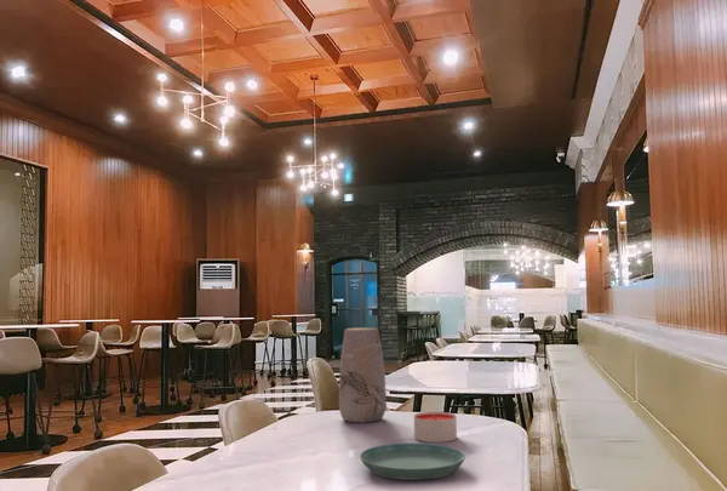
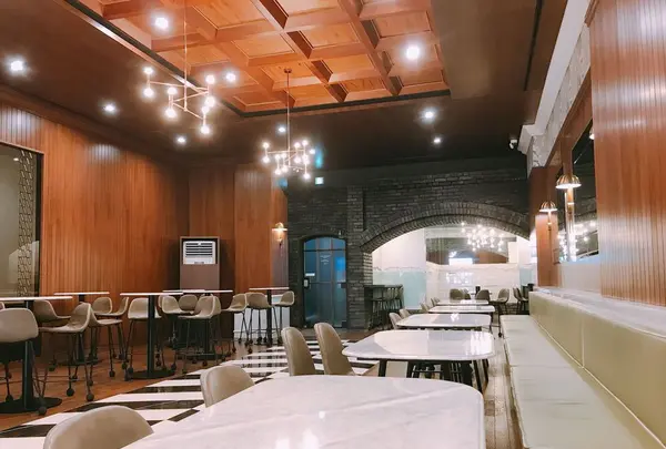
- vase [338,326,388,424]
- saucer [359,441,466,481]
- candle [413,411,458,444]
